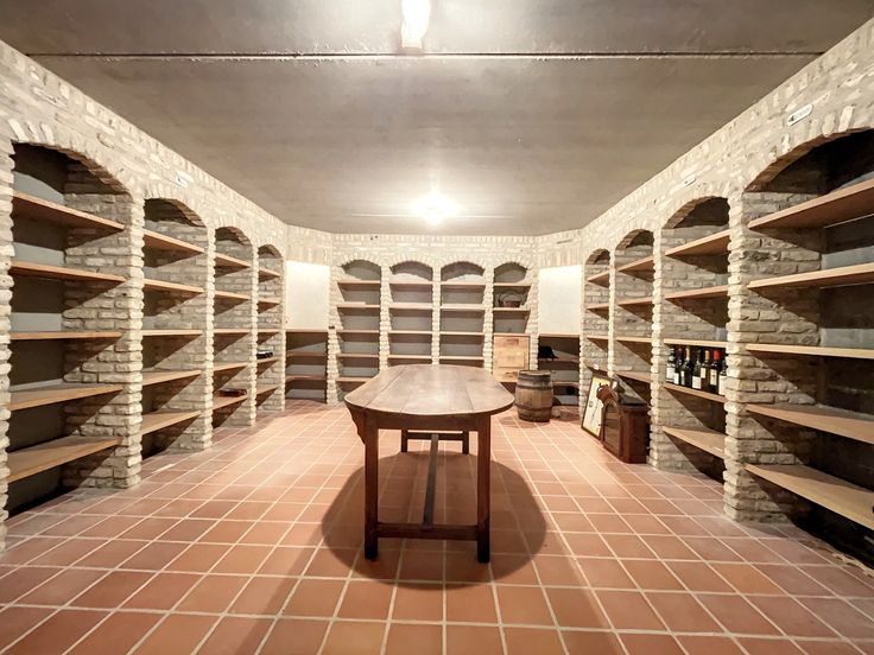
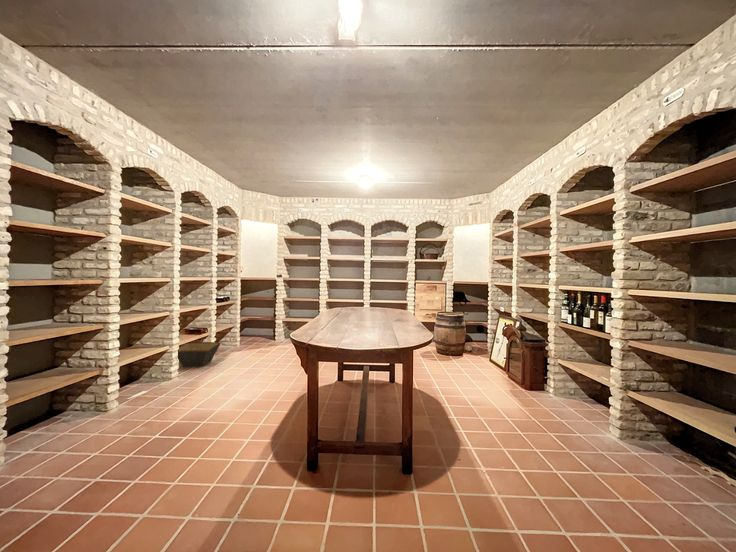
+ basket [178,341,222,368]
